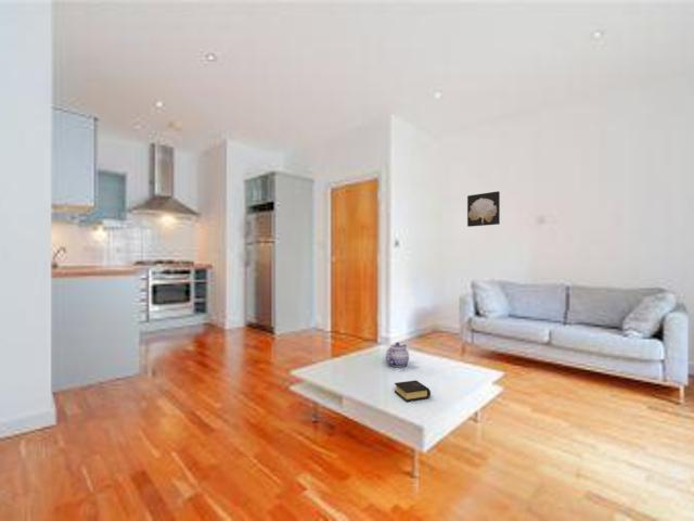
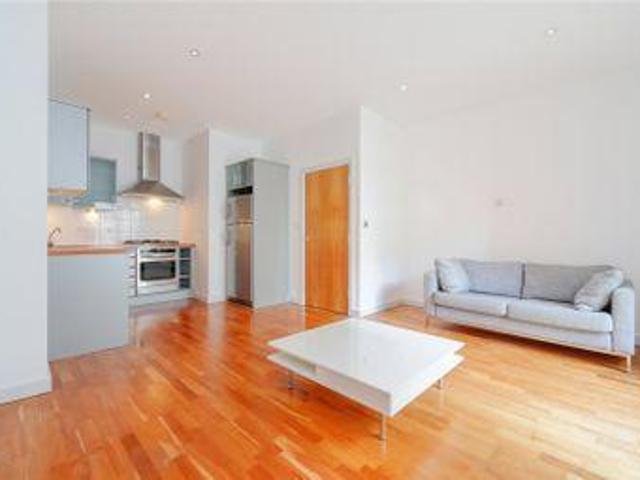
- wall art [466,190,501,228]
- teapot [385,341,410,368]
- book [394,379,432,403]
